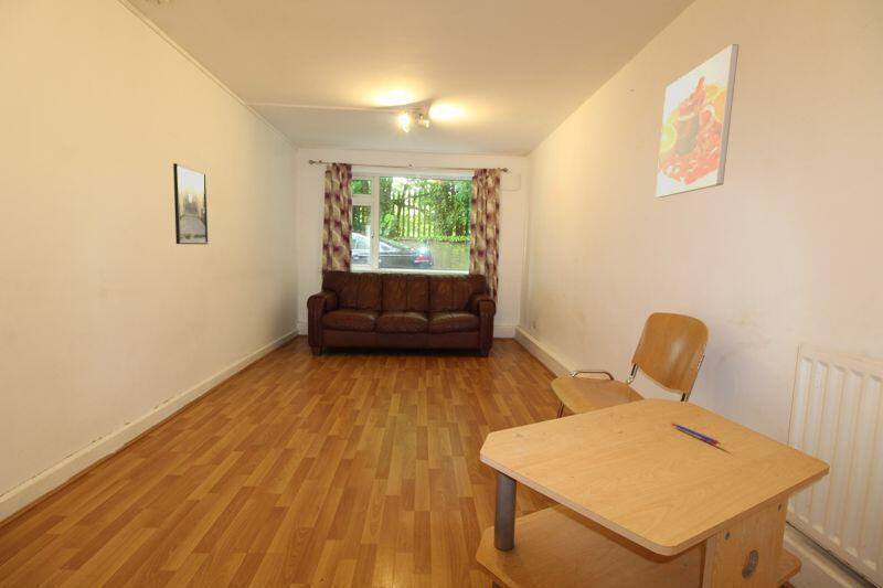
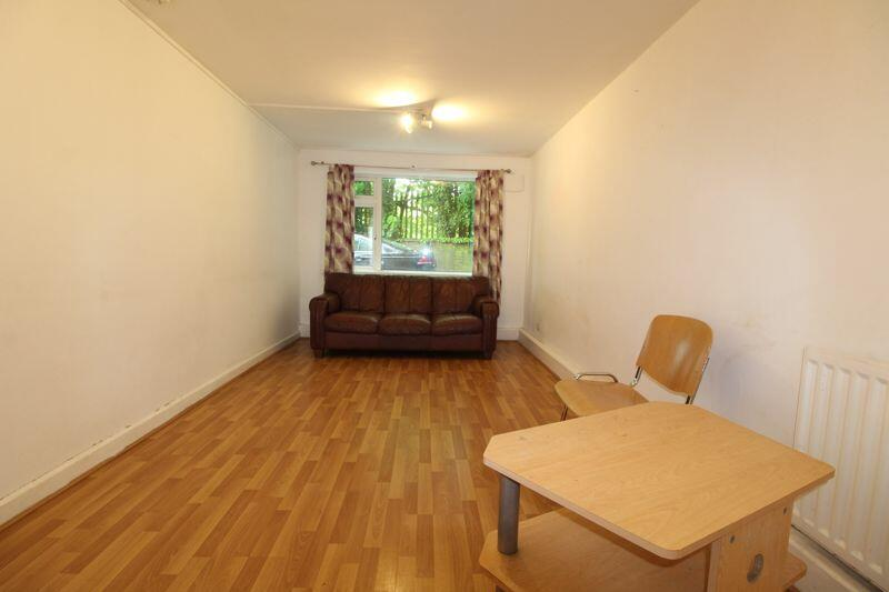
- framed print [655,43,740,199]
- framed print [172,162,209,246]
- pen [671,423,722,446]
